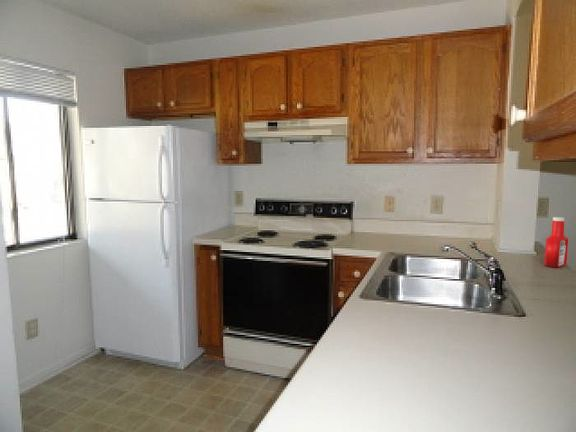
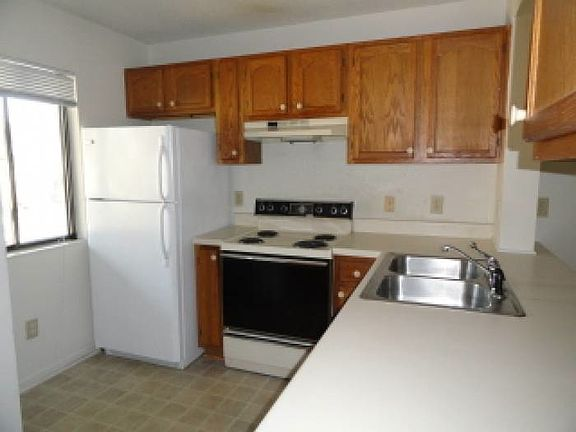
- soap bottle [544,216,569,268]
